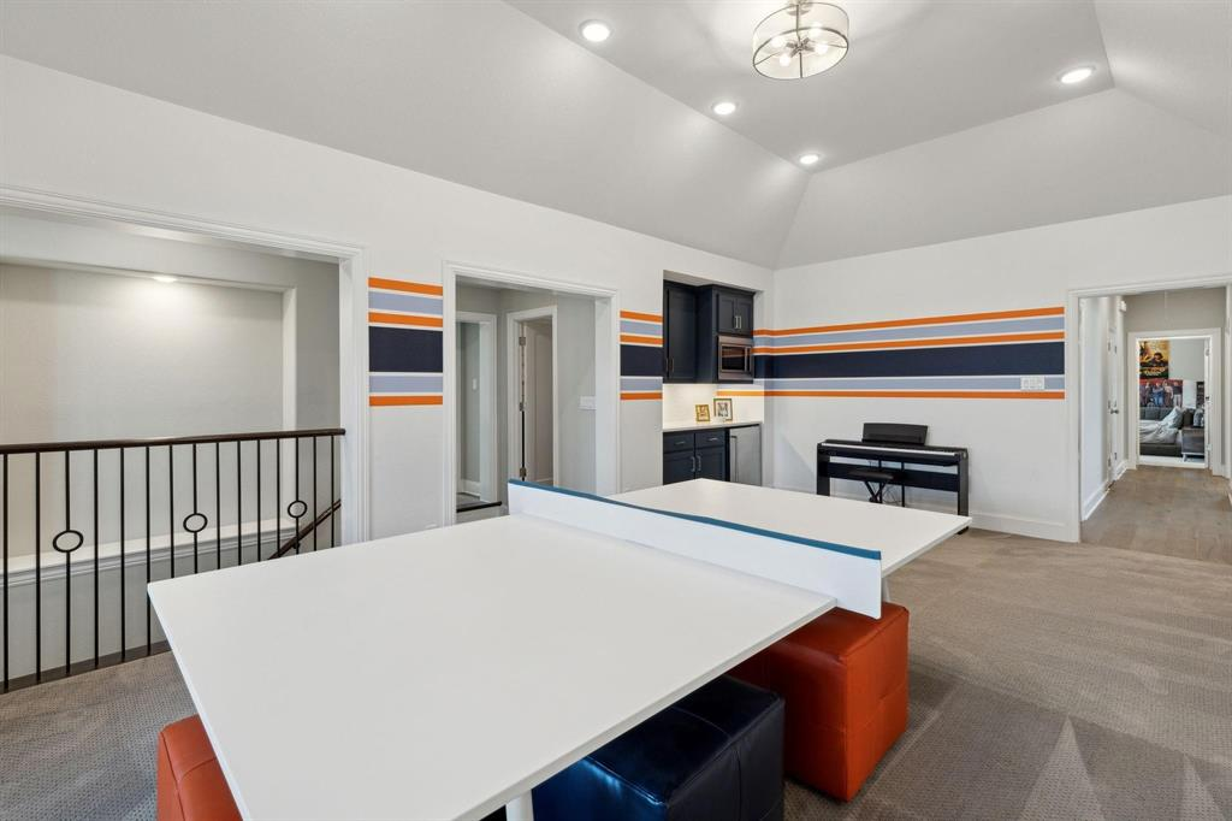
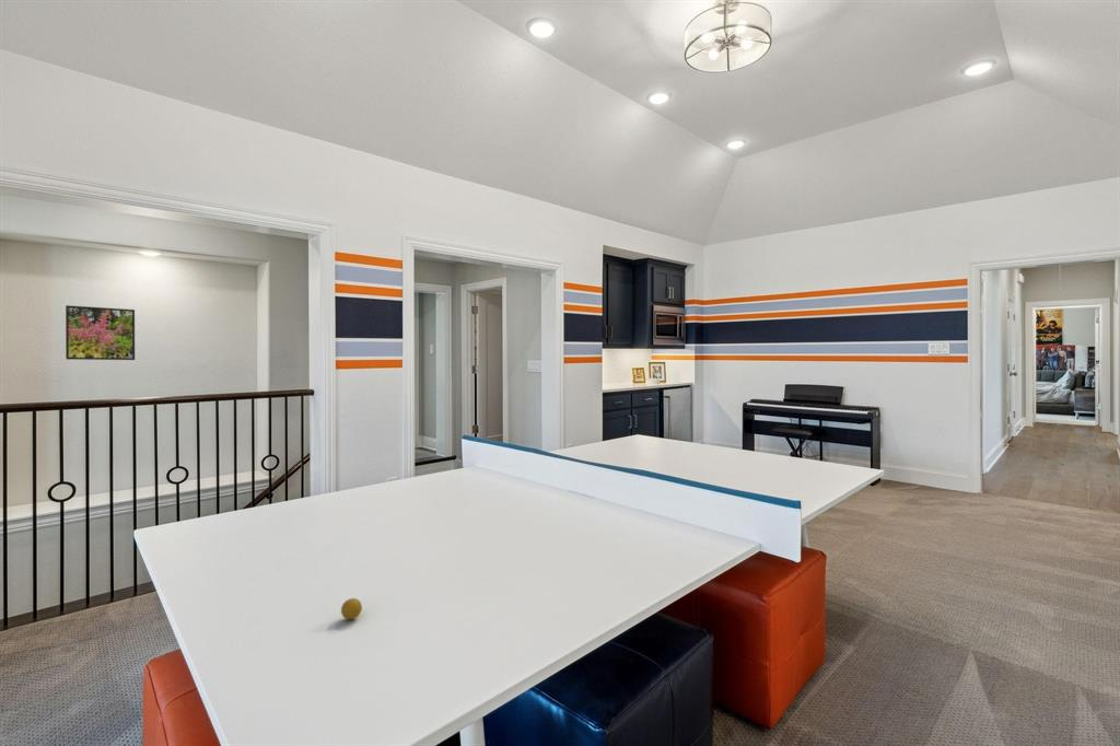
+ ping-pong ball [340,597,363,620]
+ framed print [65,304,136,361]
